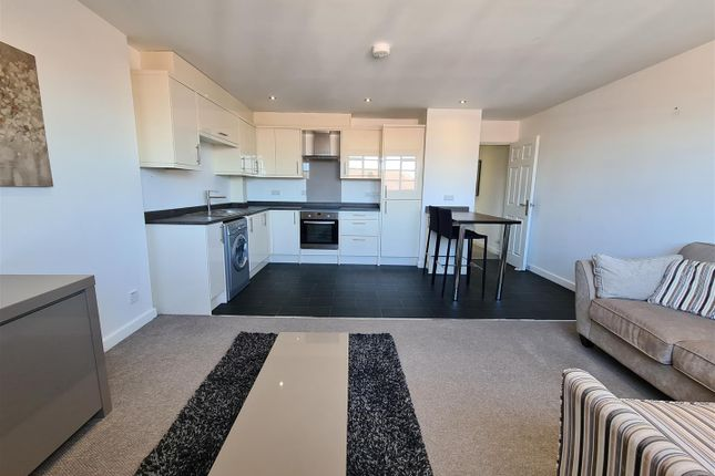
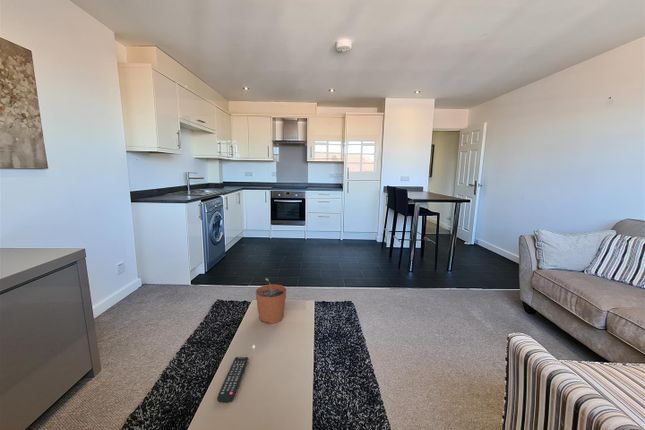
+ plant pot [254,277,287,324]
+ remote control [216,356,249,404]
